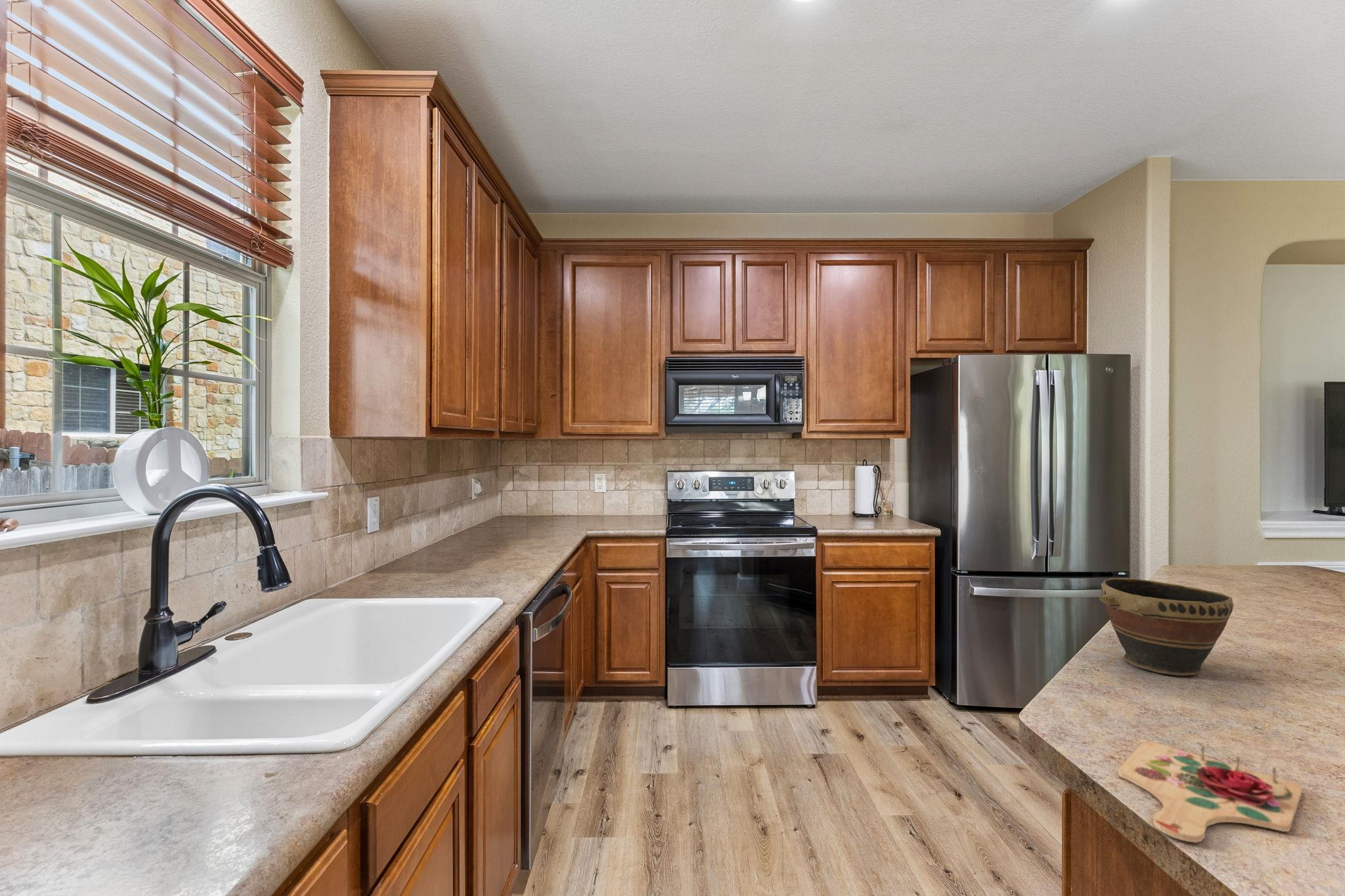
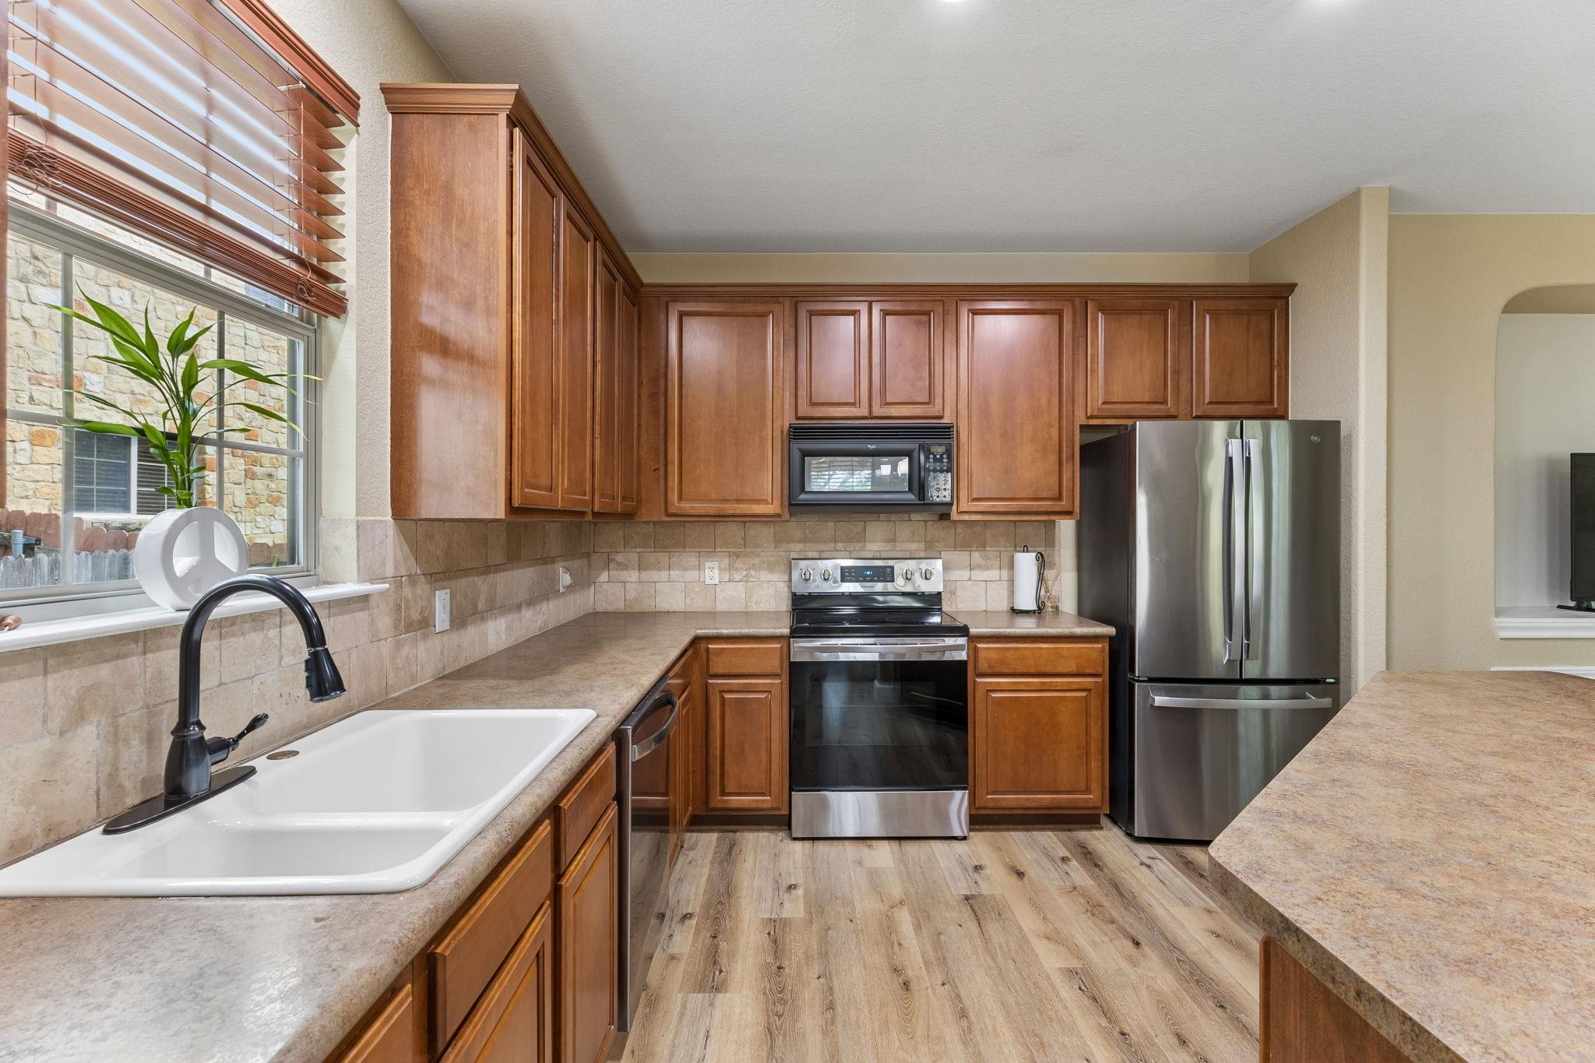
- cutting board [1118,740,1303,843]
- bowl [1099,577,1234,676]
